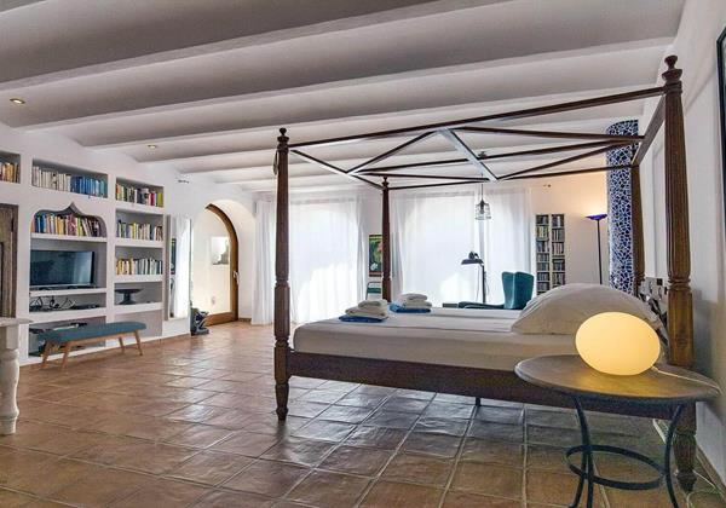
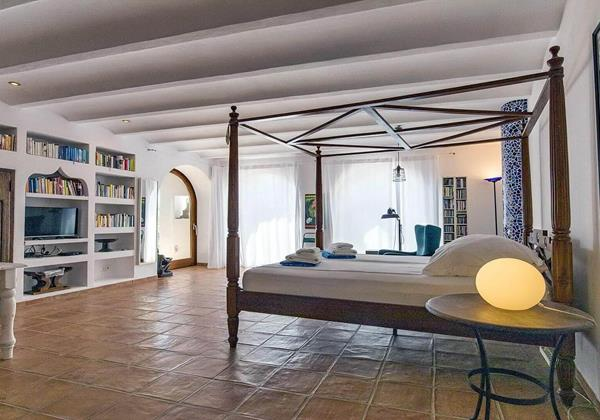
- bench [35,321,148,374]
